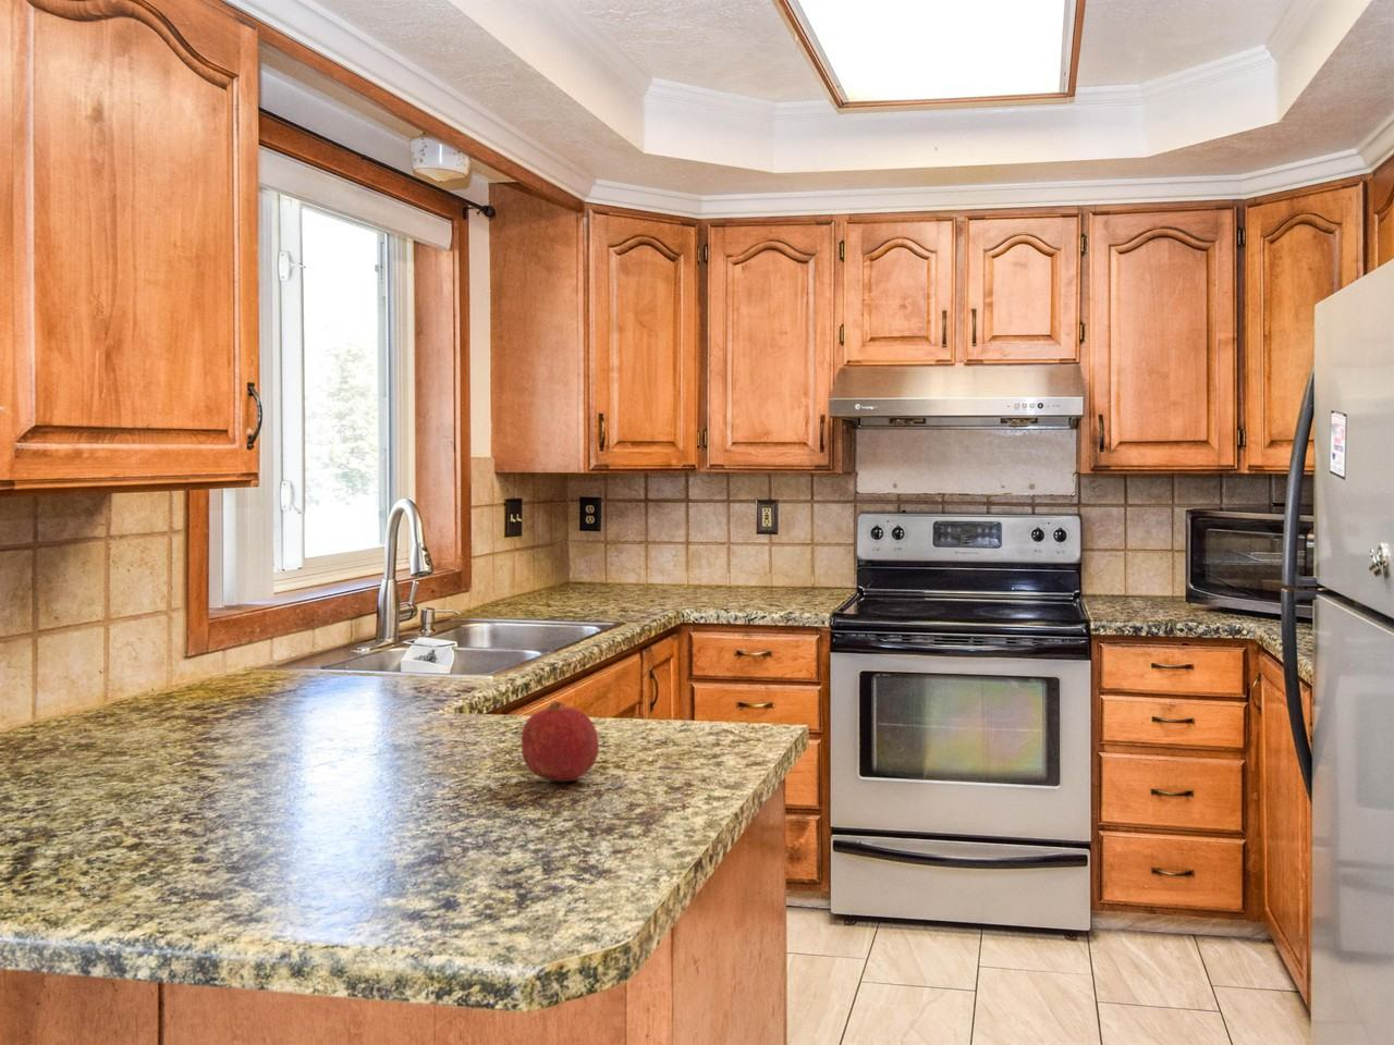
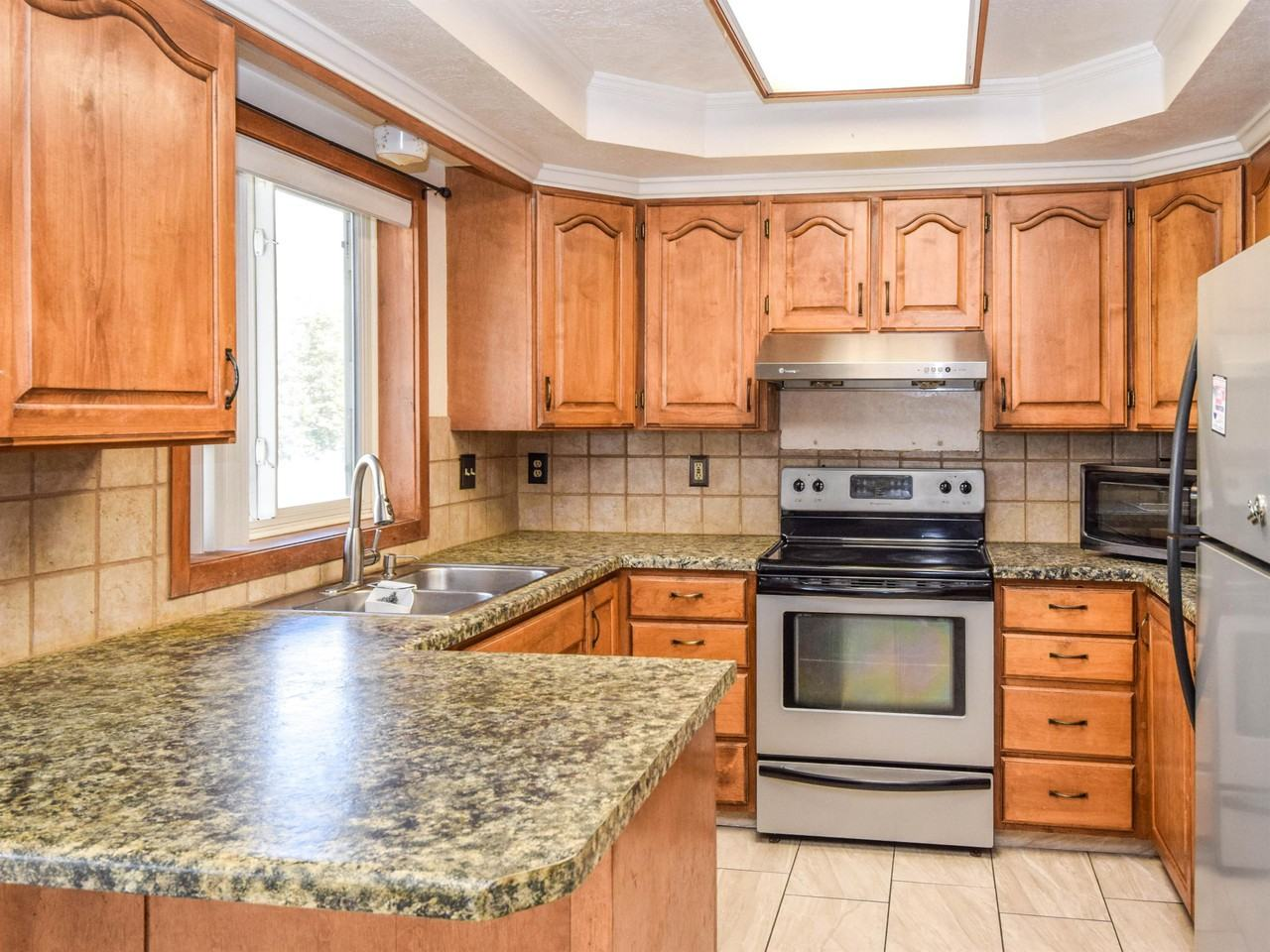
- fruit [520,700,600,783]
